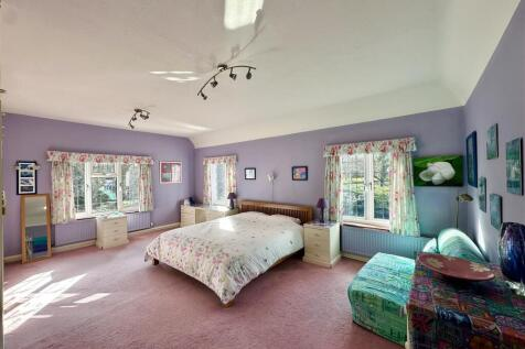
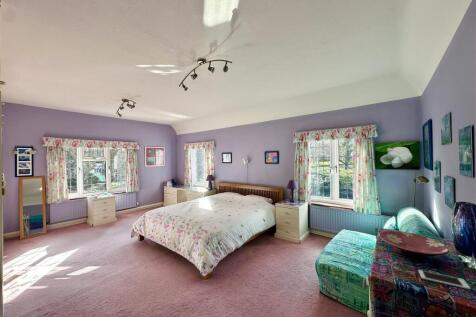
+ cell phone [417,269,471,290]
